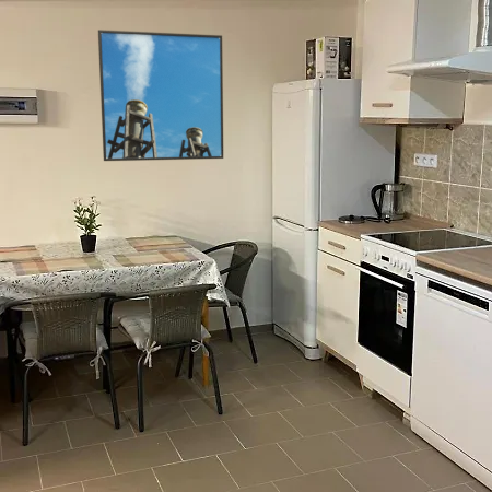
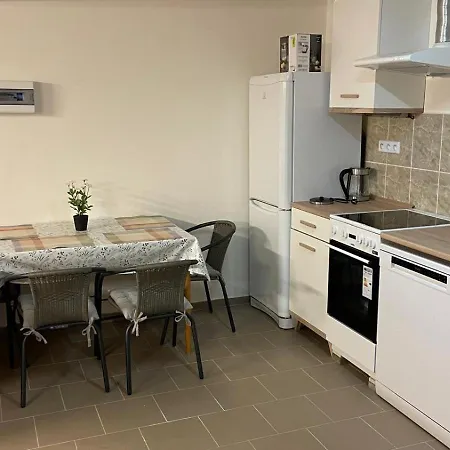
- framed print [97,28,224,162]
